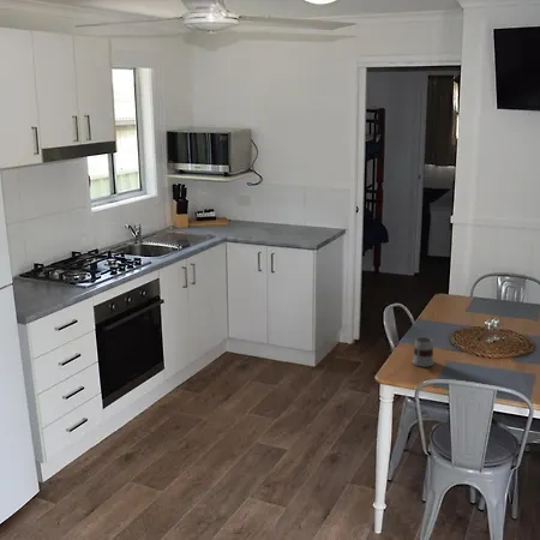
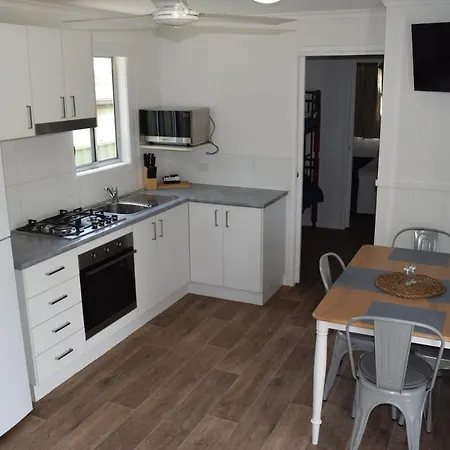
- mug [412,336,436,367]
